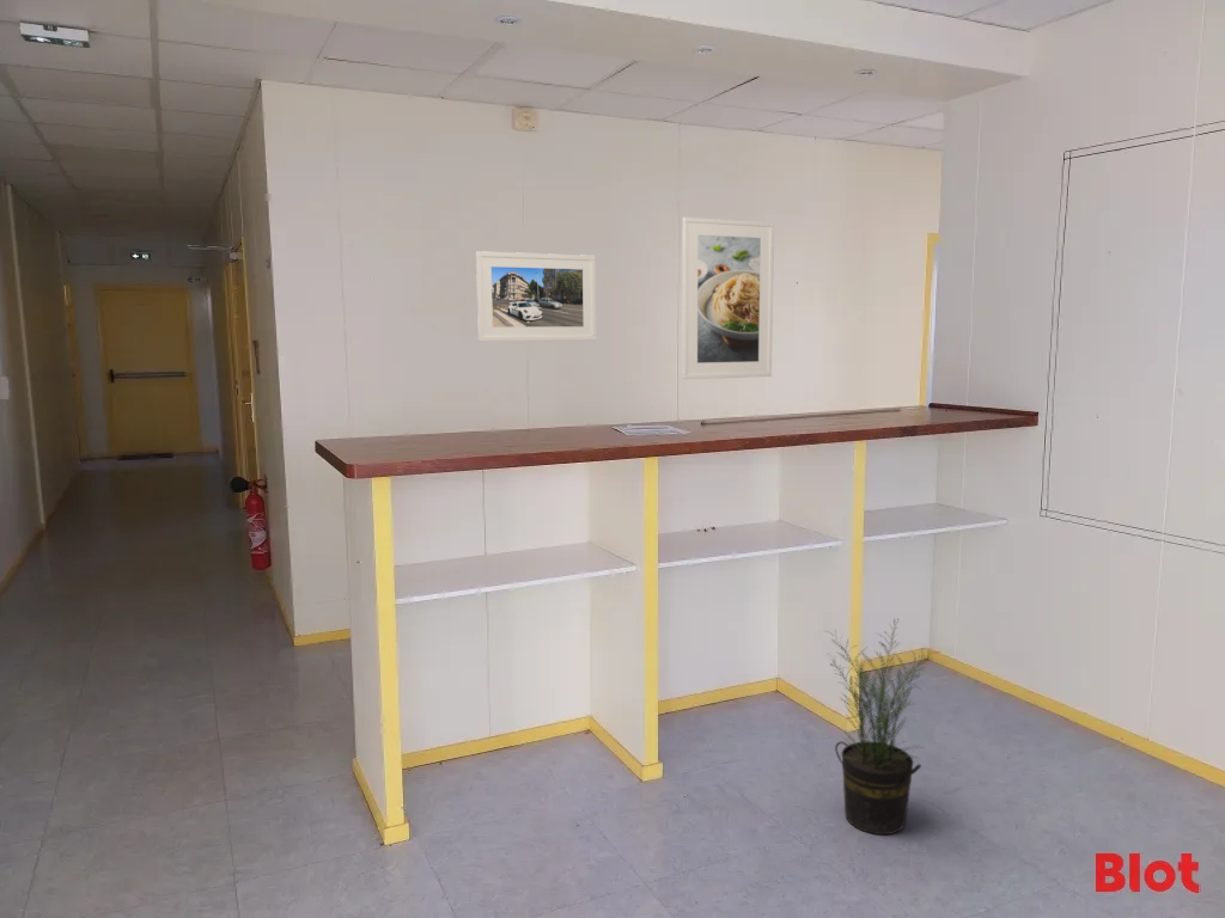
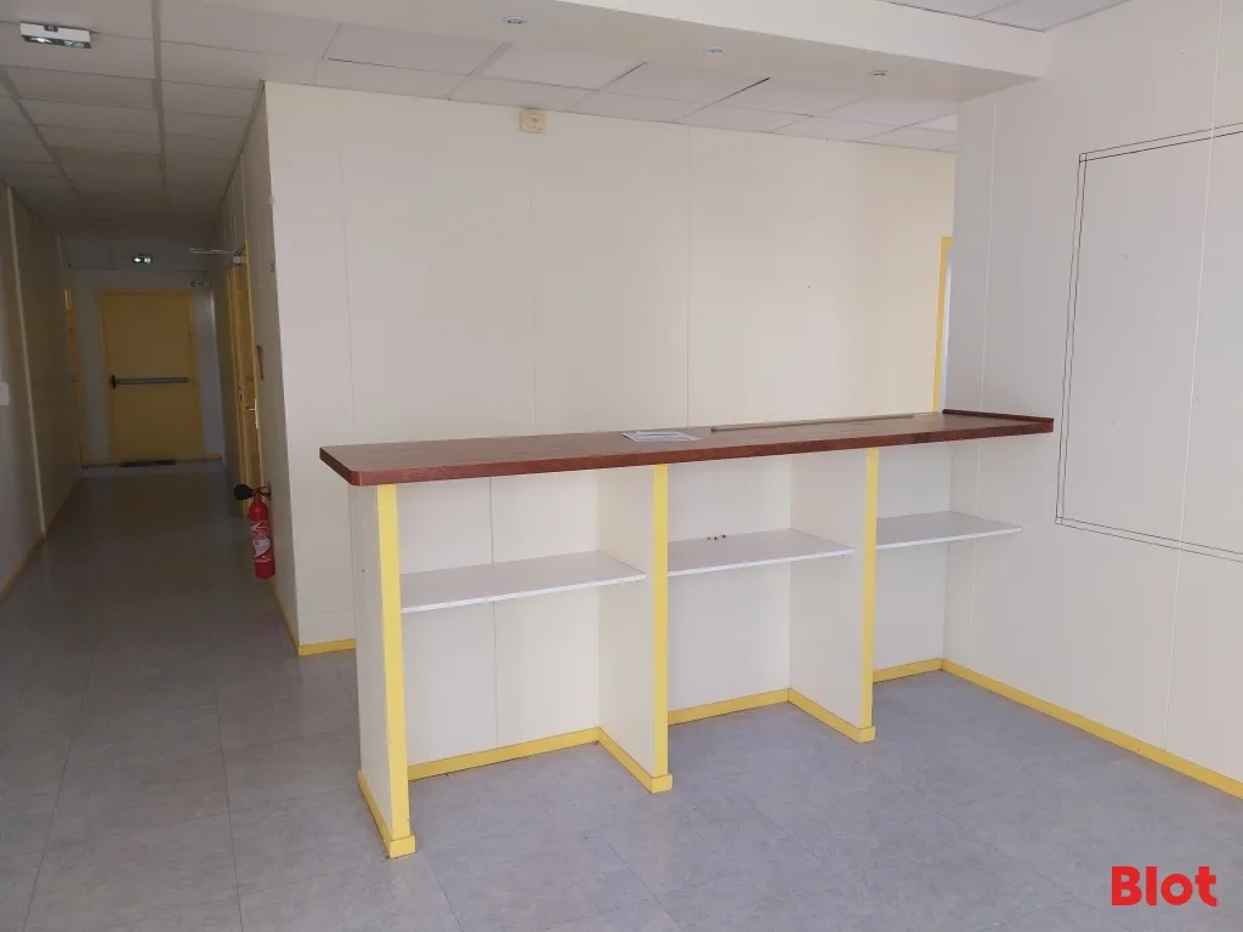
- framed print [475,250,597,343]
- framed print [681,216,775,380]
- potted plant [824,617,939,836]
